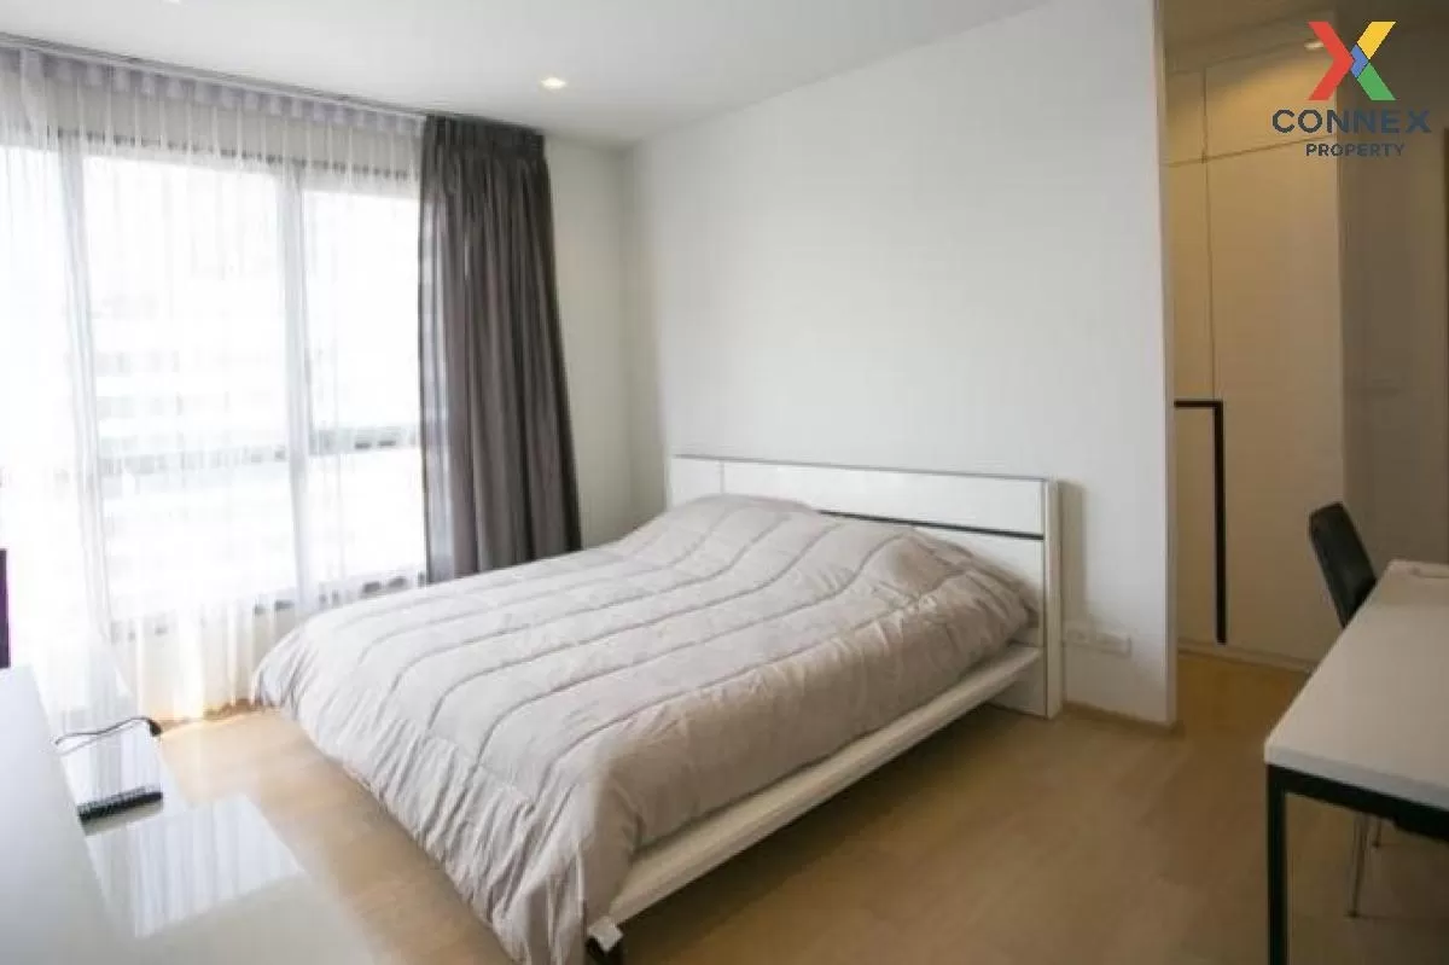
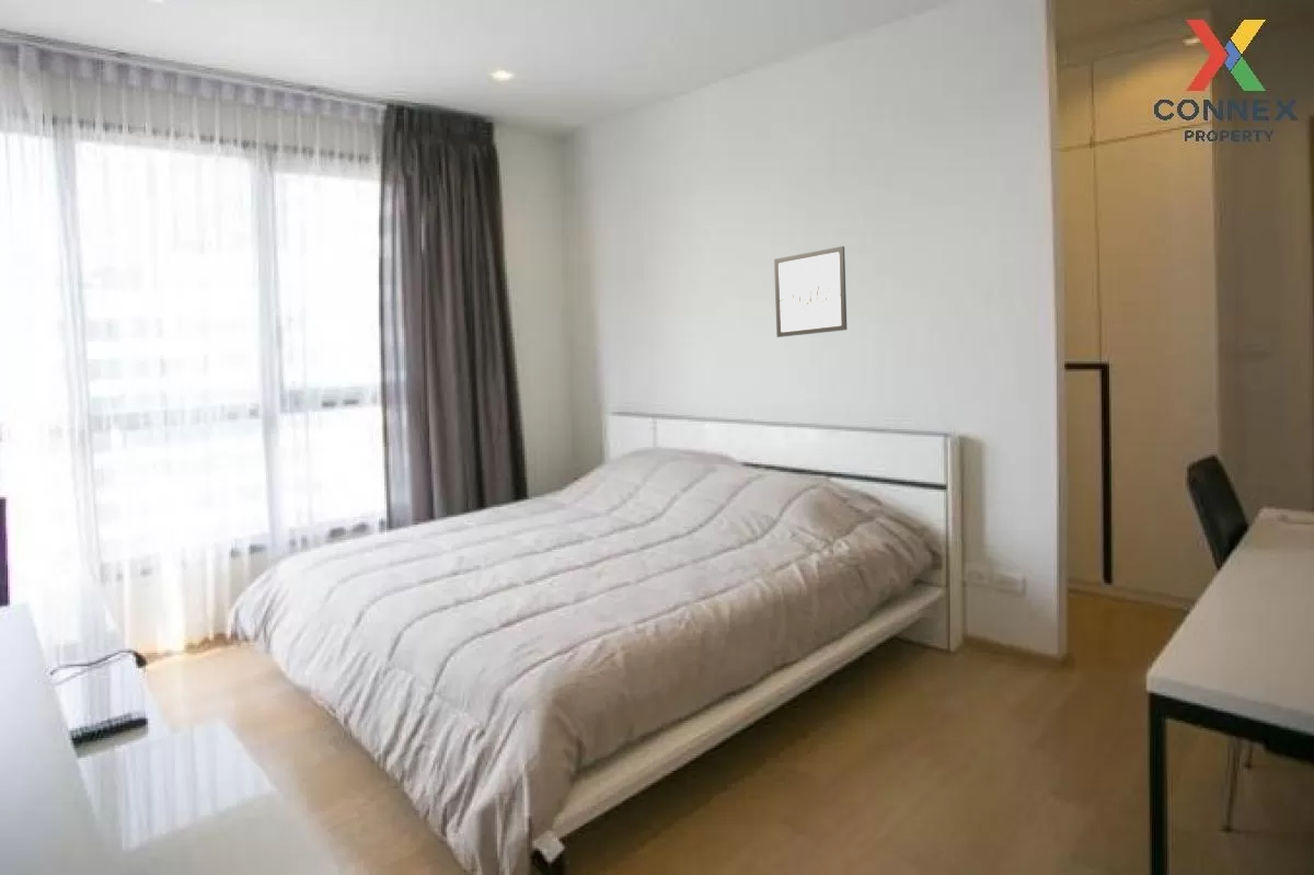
+ wall art [773,245,848,338]
